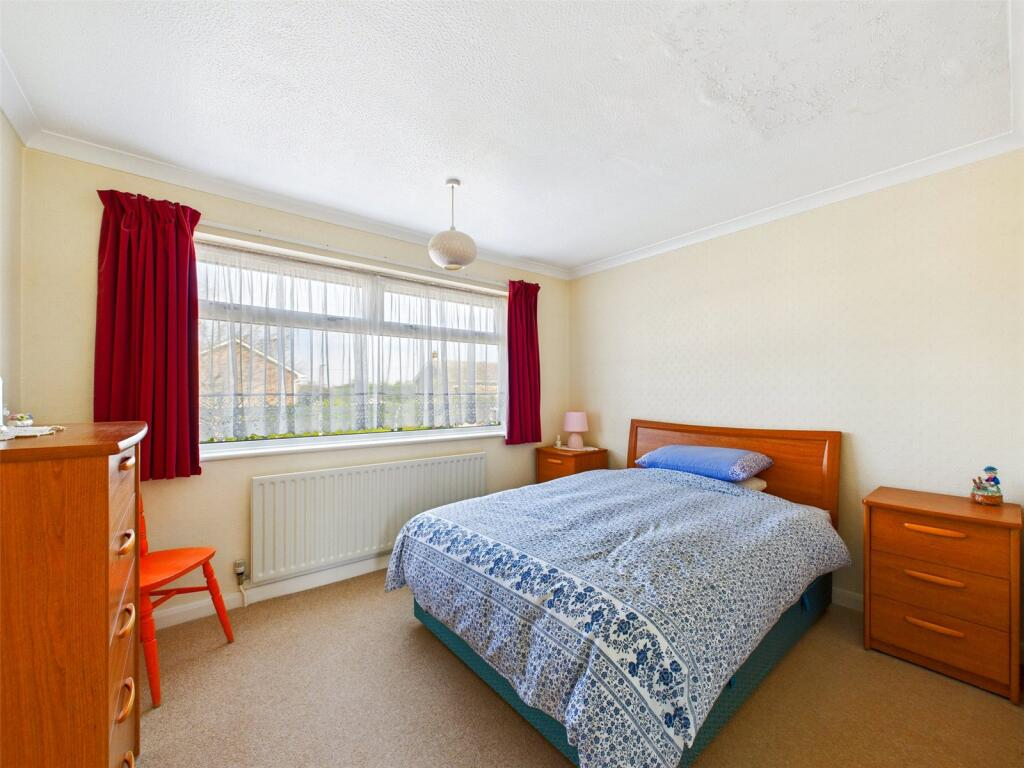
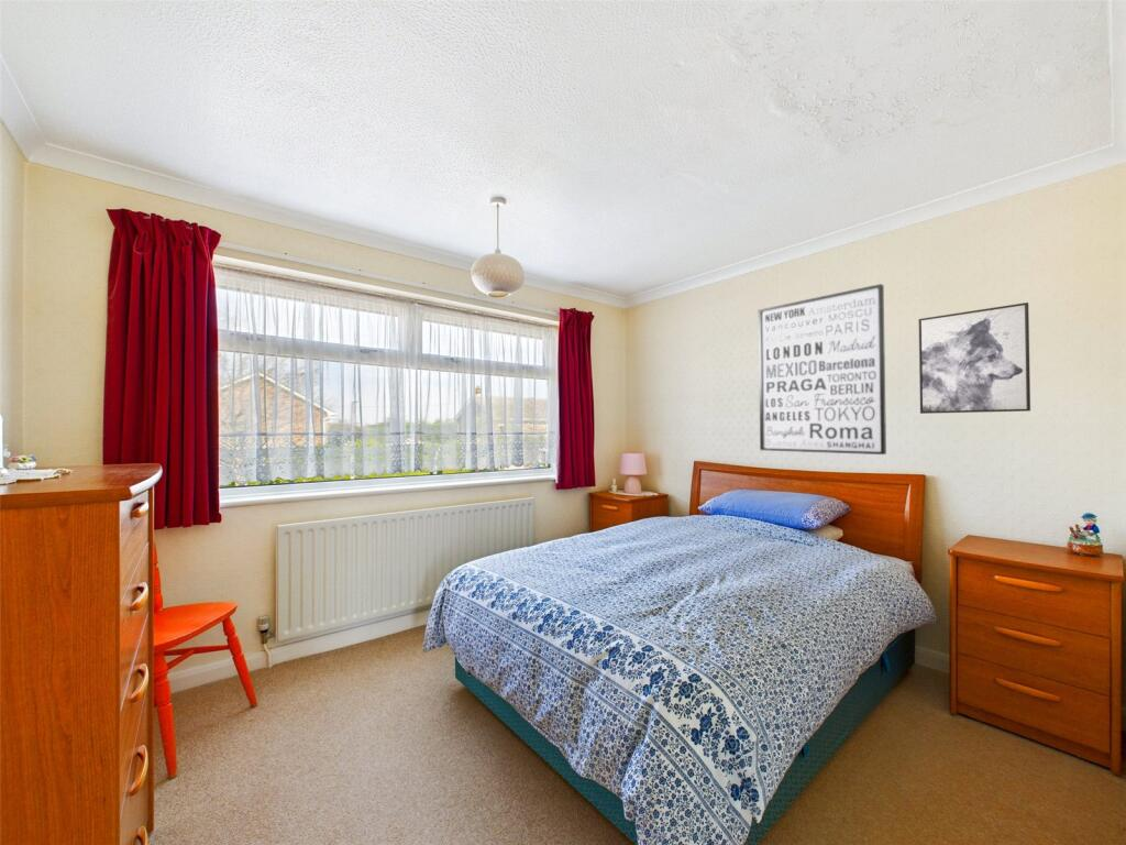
+ wall art [917,301,1031,415]
+ wall art [758,283,887,456]
